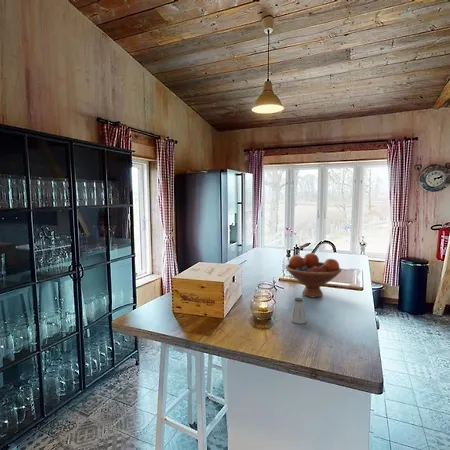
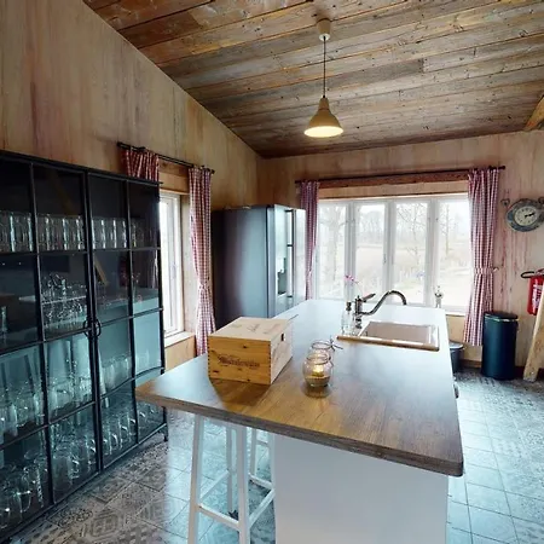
- saltshaker [289,297,308,325]
- fruit bowl [285,252,342,298]
